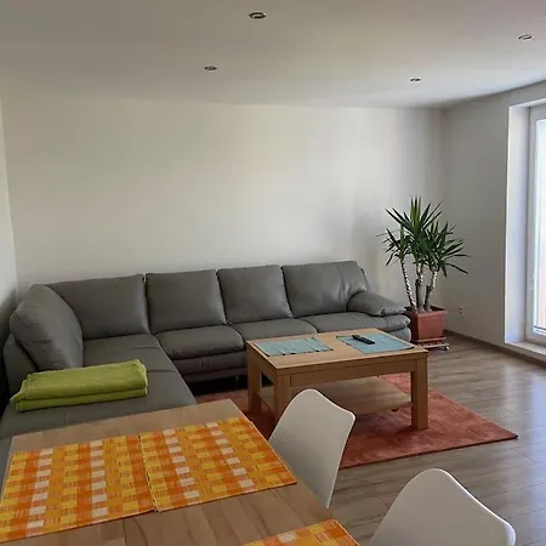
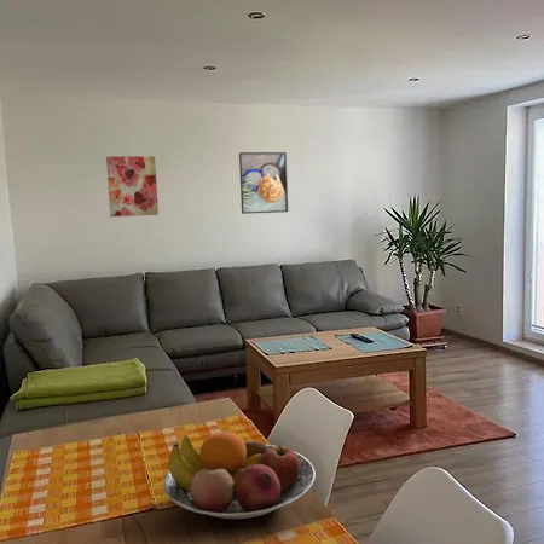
+ wall art [105,155,160,218]
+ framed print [238,151,289,215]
+ fruit bowl [163,430,317,520]
